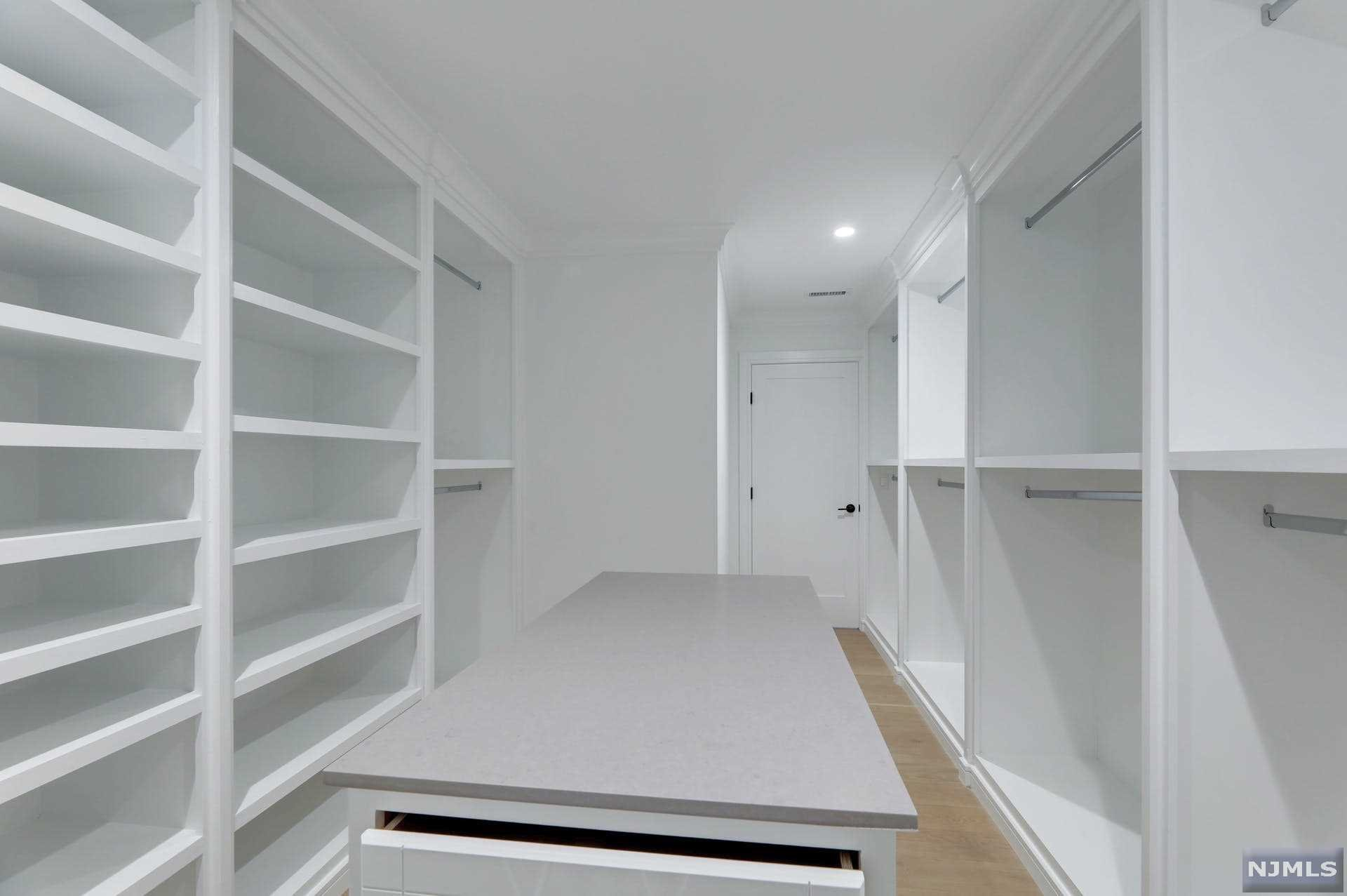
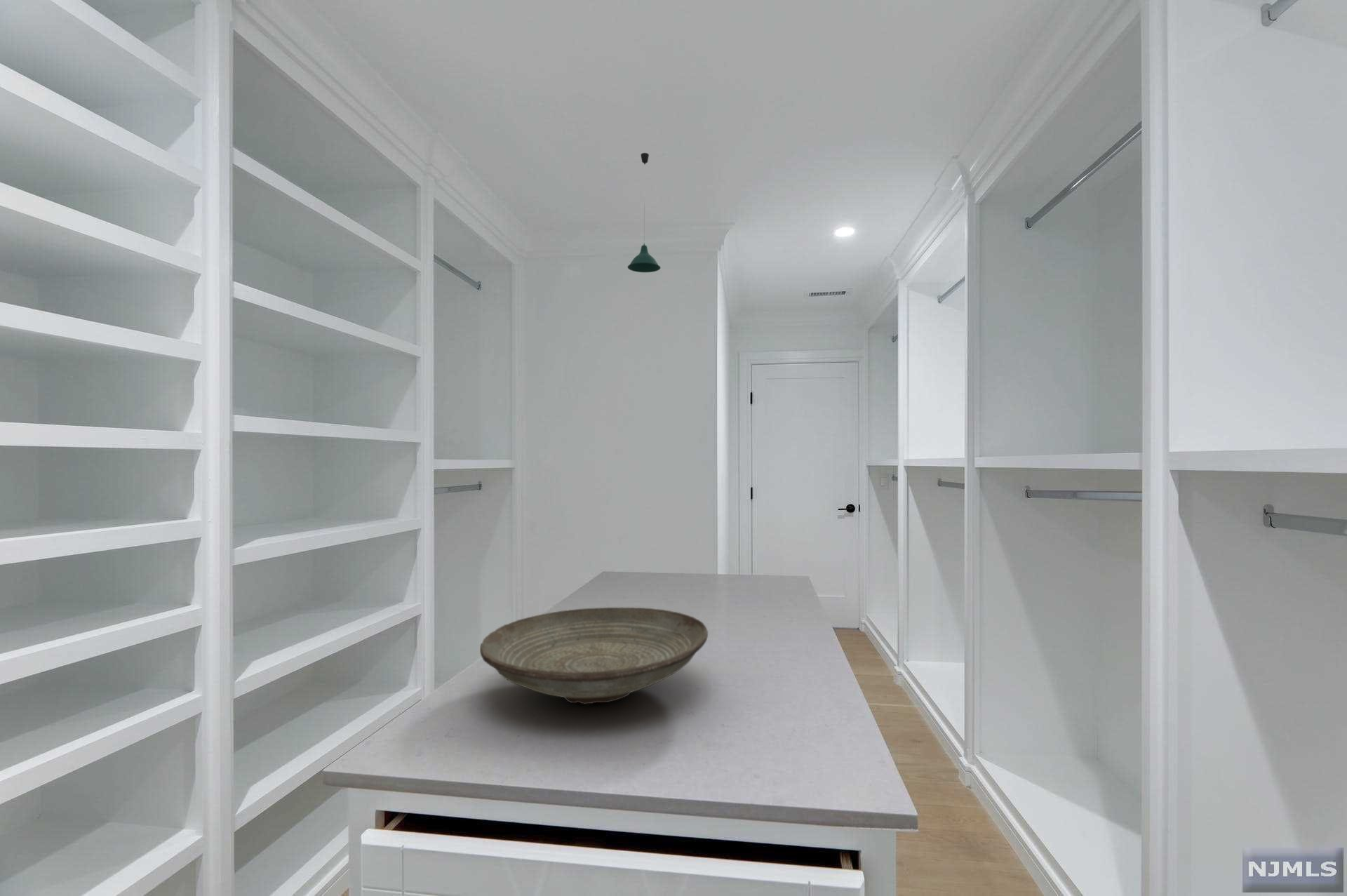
+ decorative bowl [479,607,709,705]
+ pendant light [627,152,662,273]
